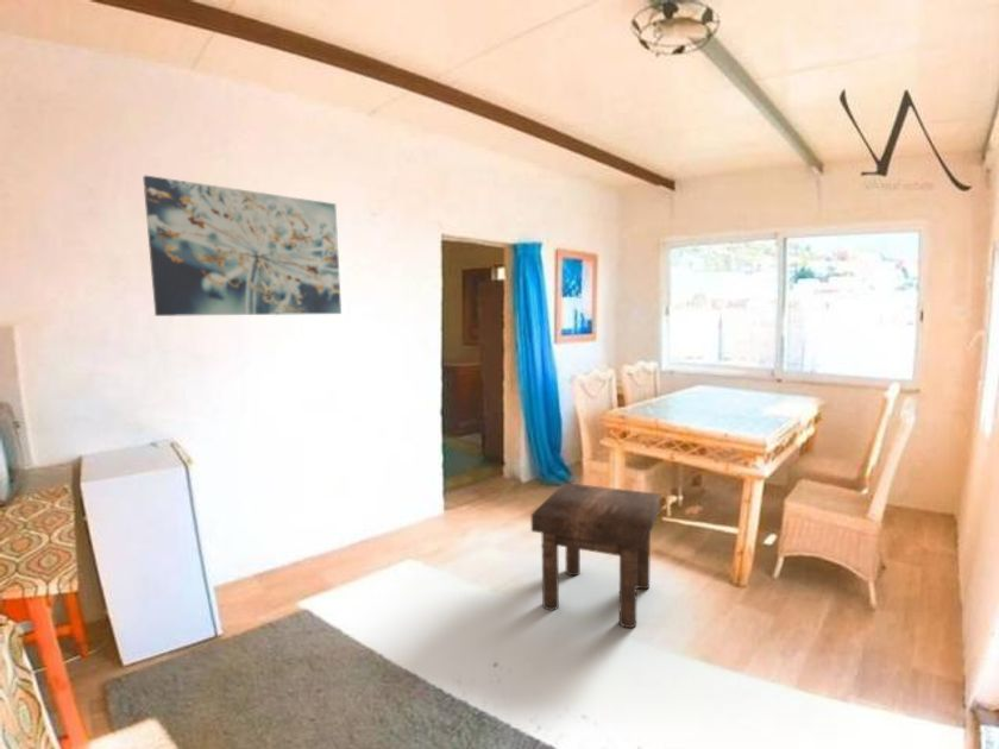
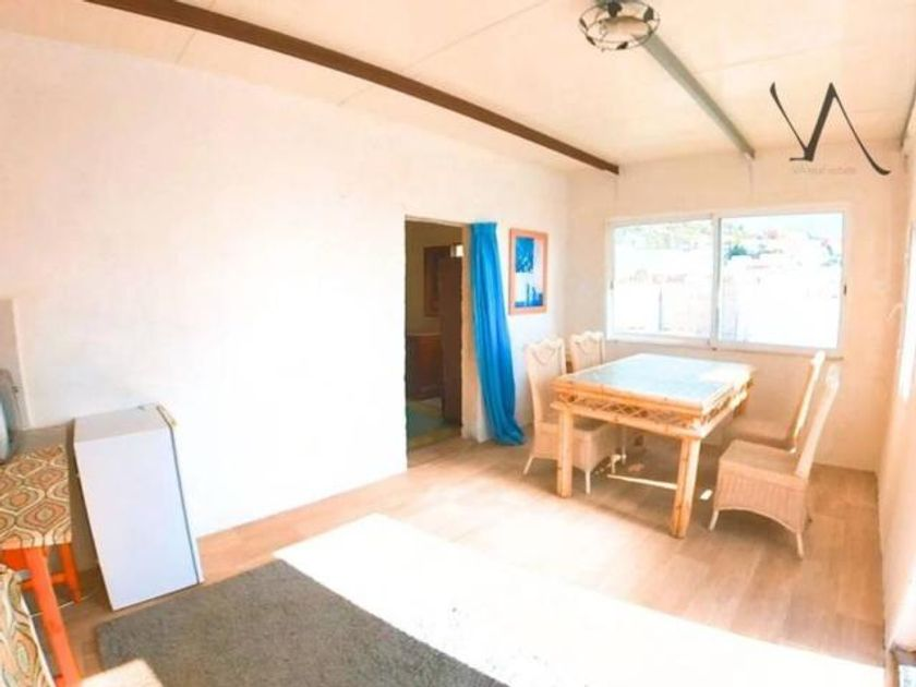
- stool [530,482,661,629]
- wall art [142,175,343,317]
